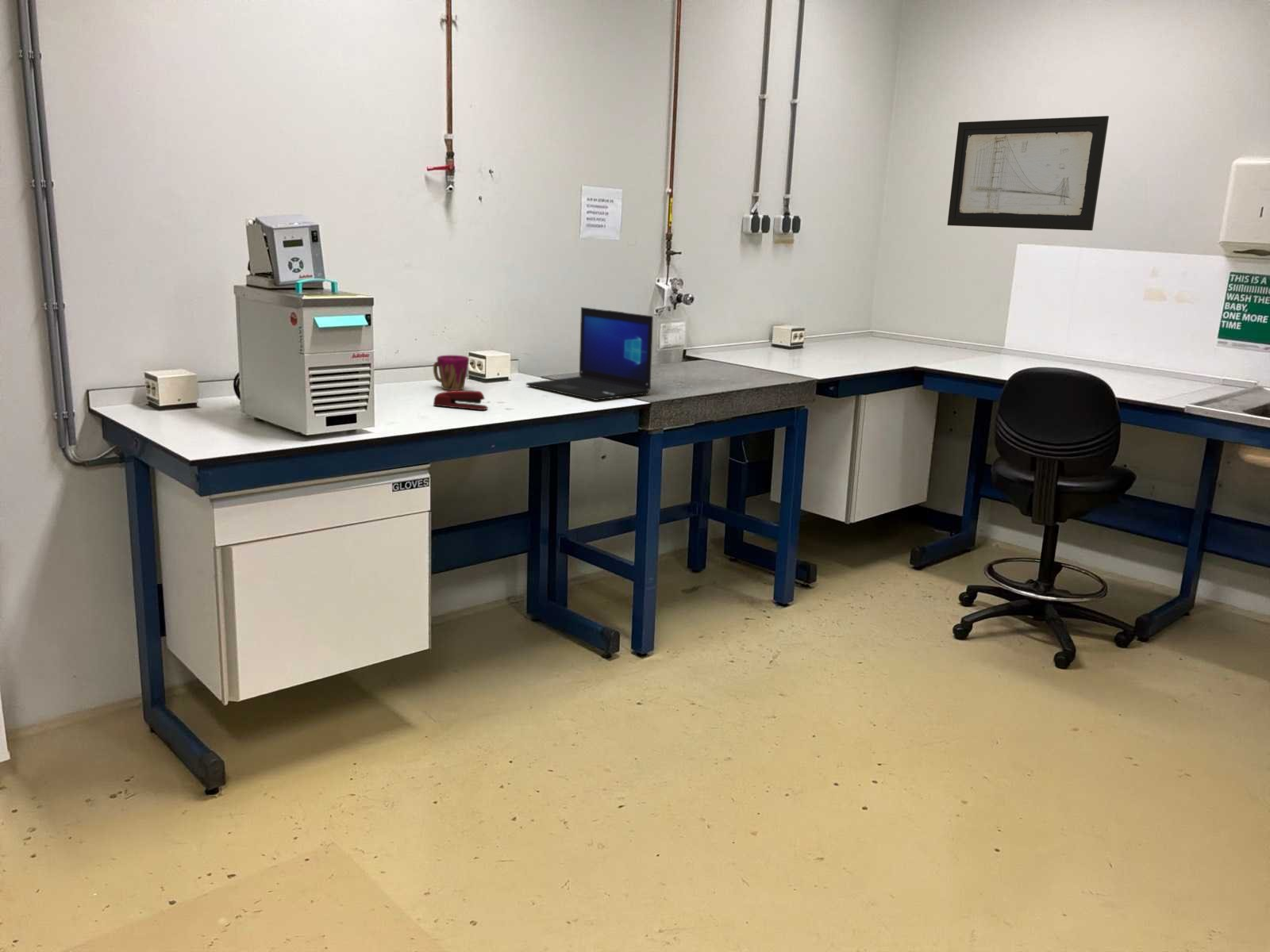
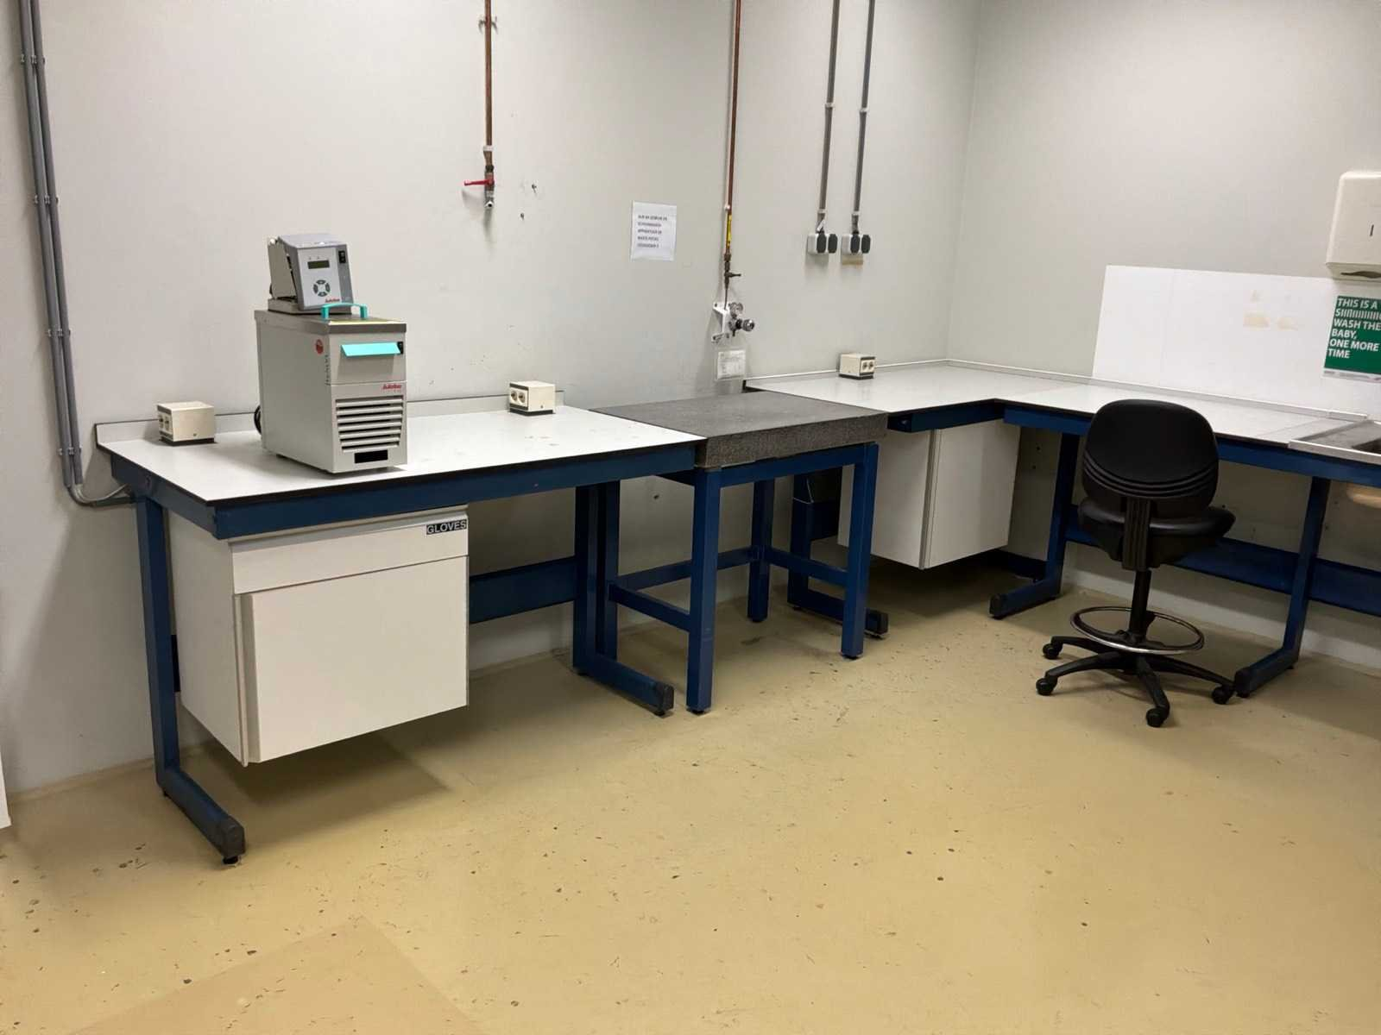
- cup [433,355,470,391]
- stapler [433,390,489,411]
- wall art [947,115,1110,232]
- laptop [525,306,654,401]
